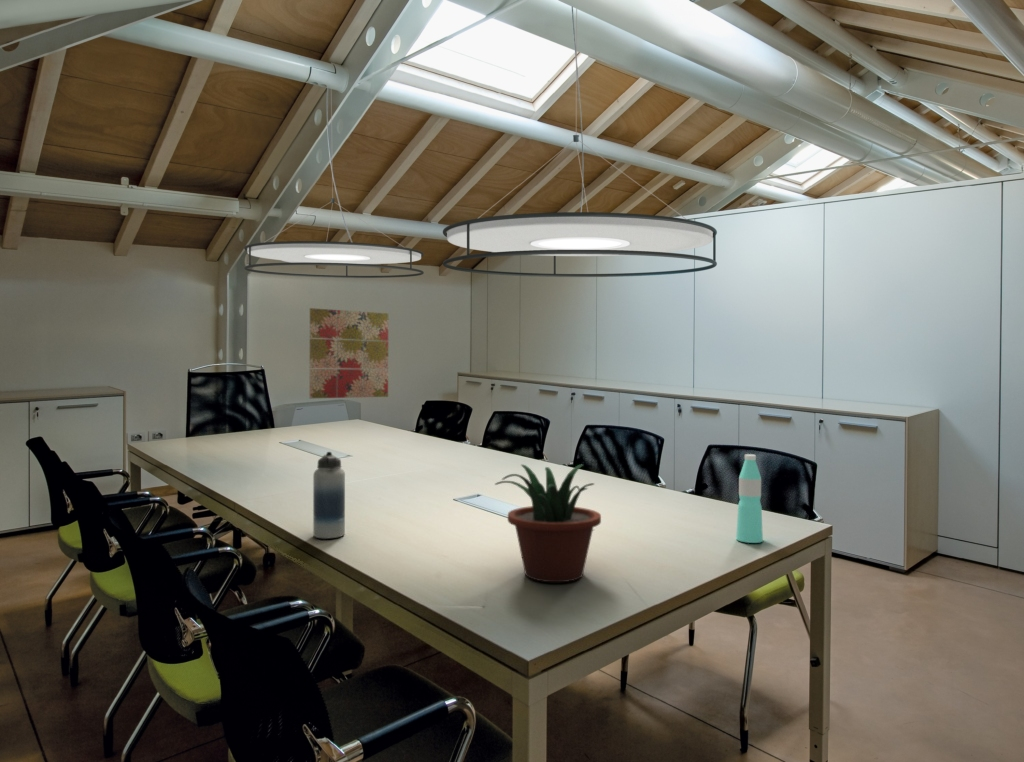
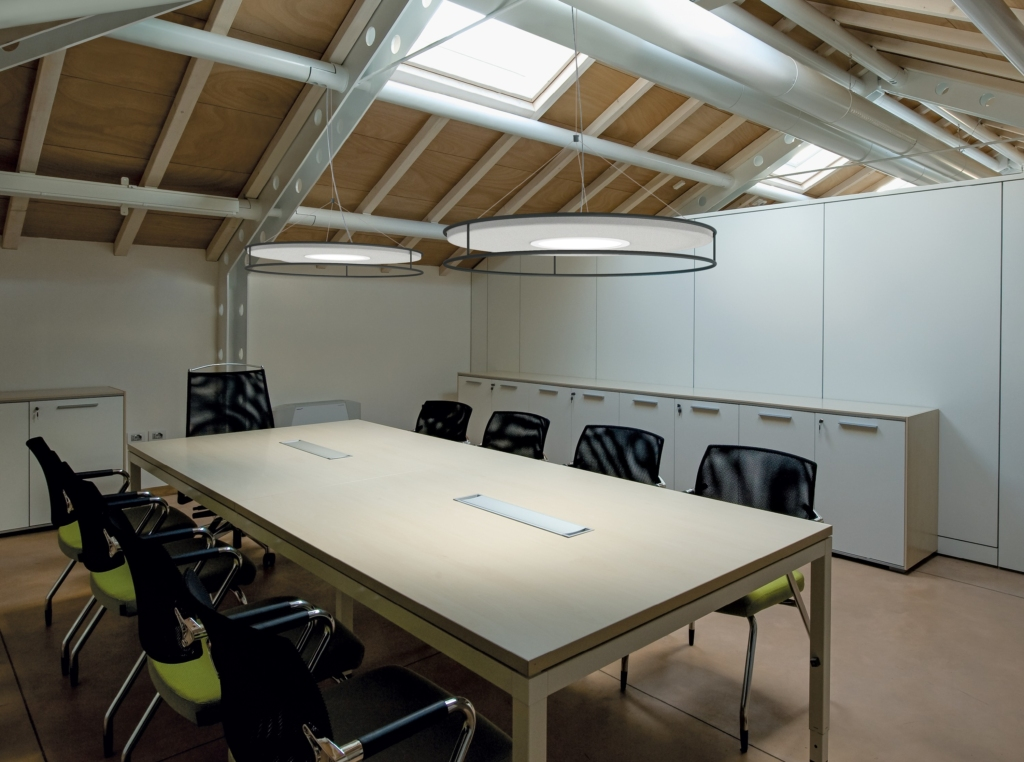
- water bottle [312,451,346,540]
- wall art [309,307,389,399]
- water bottle [735,453,764,544]
- potted plant [494,463,602,583]
